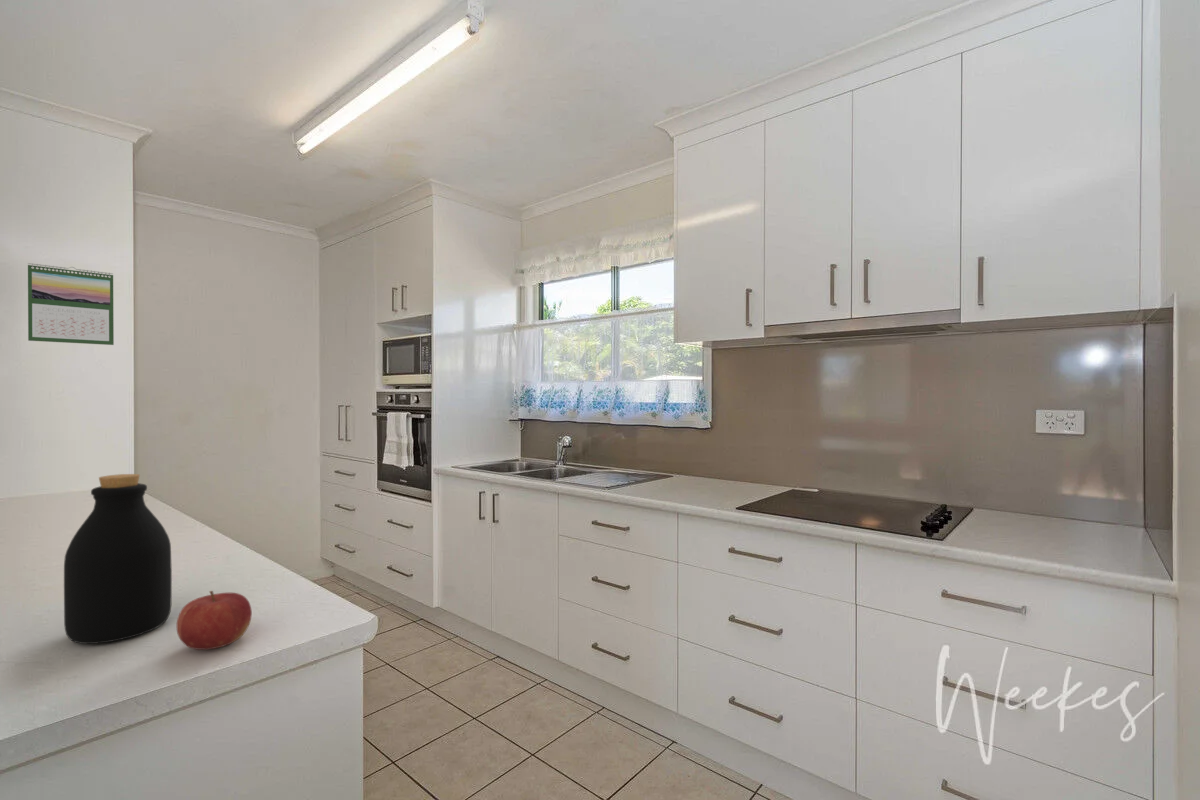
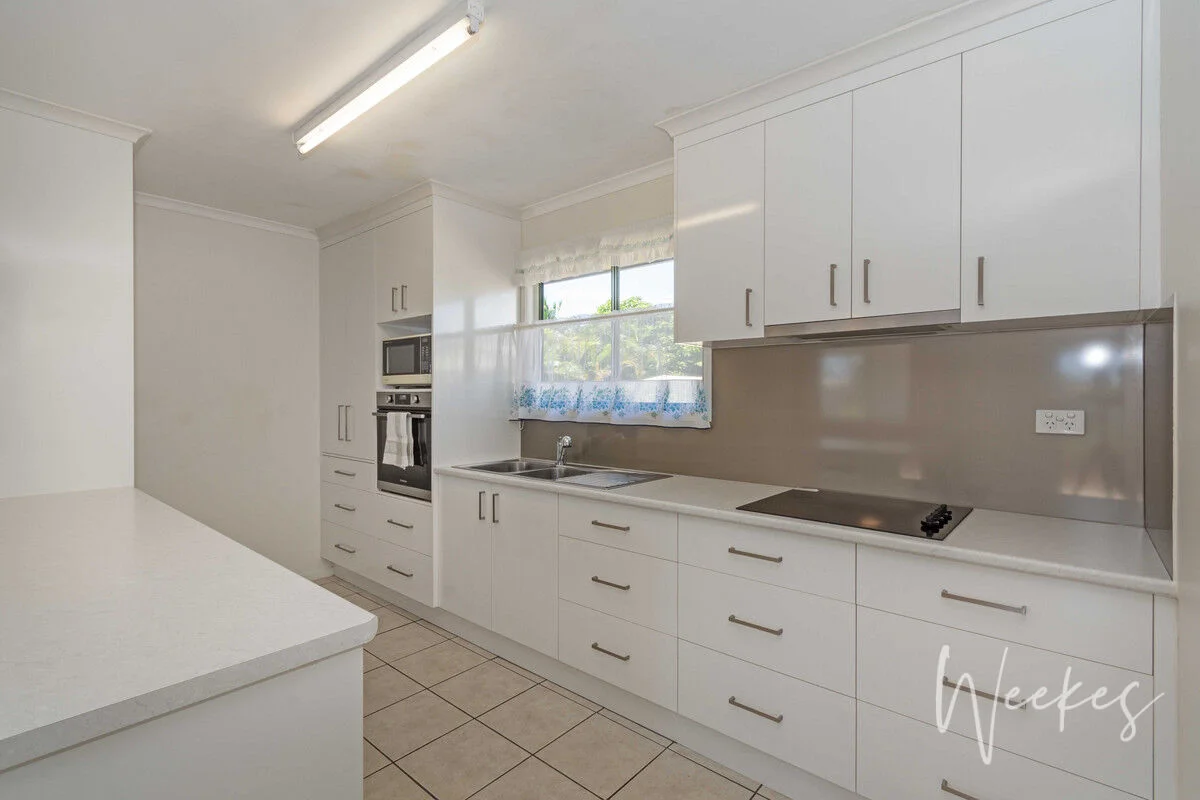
- fruit [176,590,253,651]
- calendar [27,262,115,346]
- bottle [63,473,173,645]
